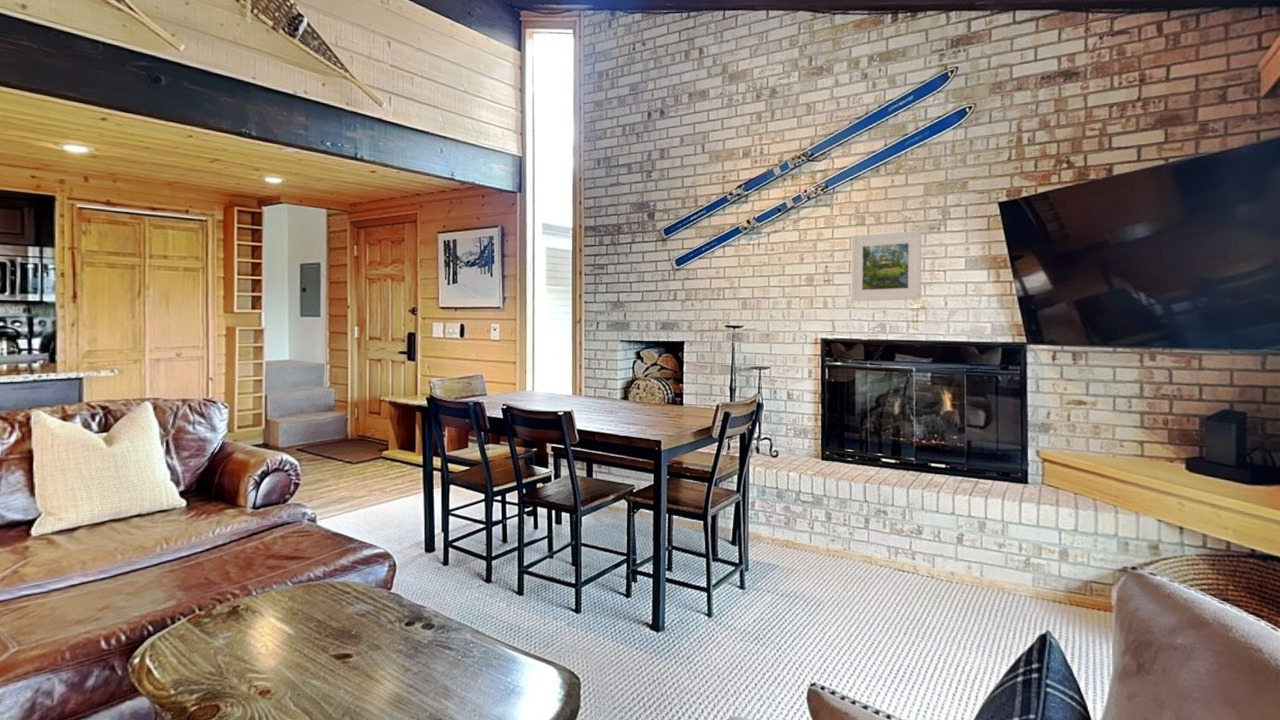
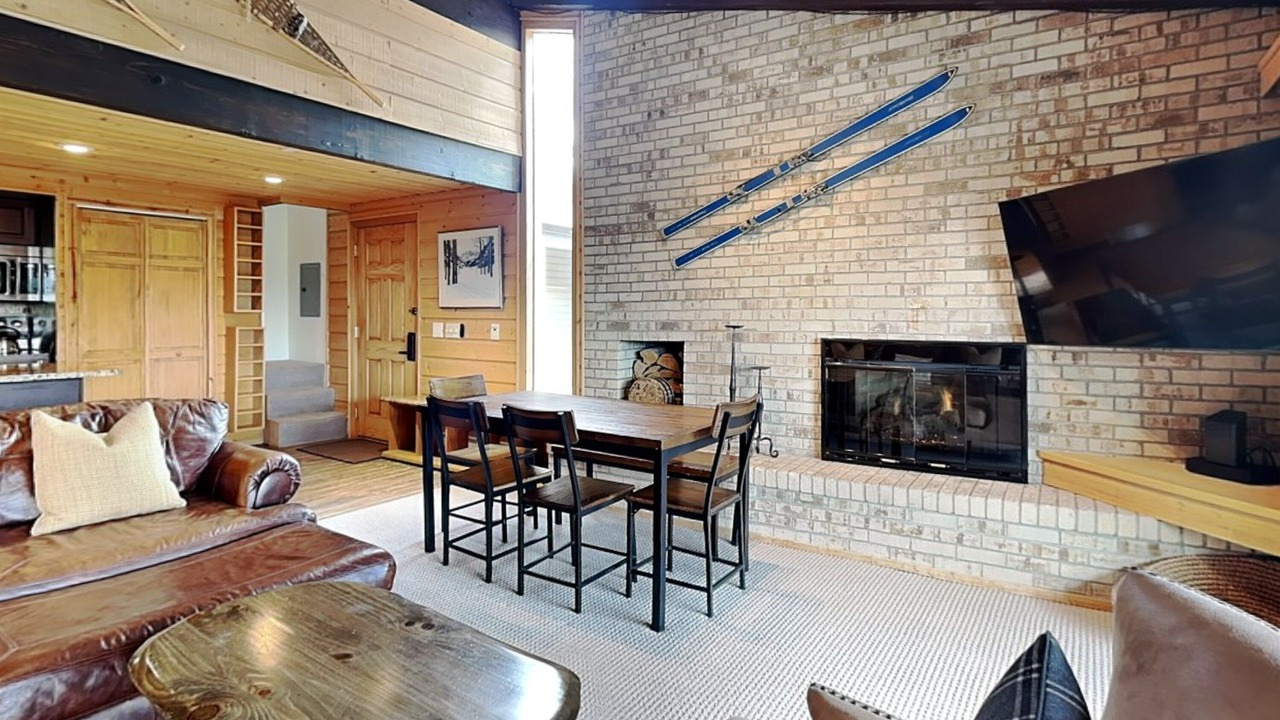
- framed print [850,230,922,302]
